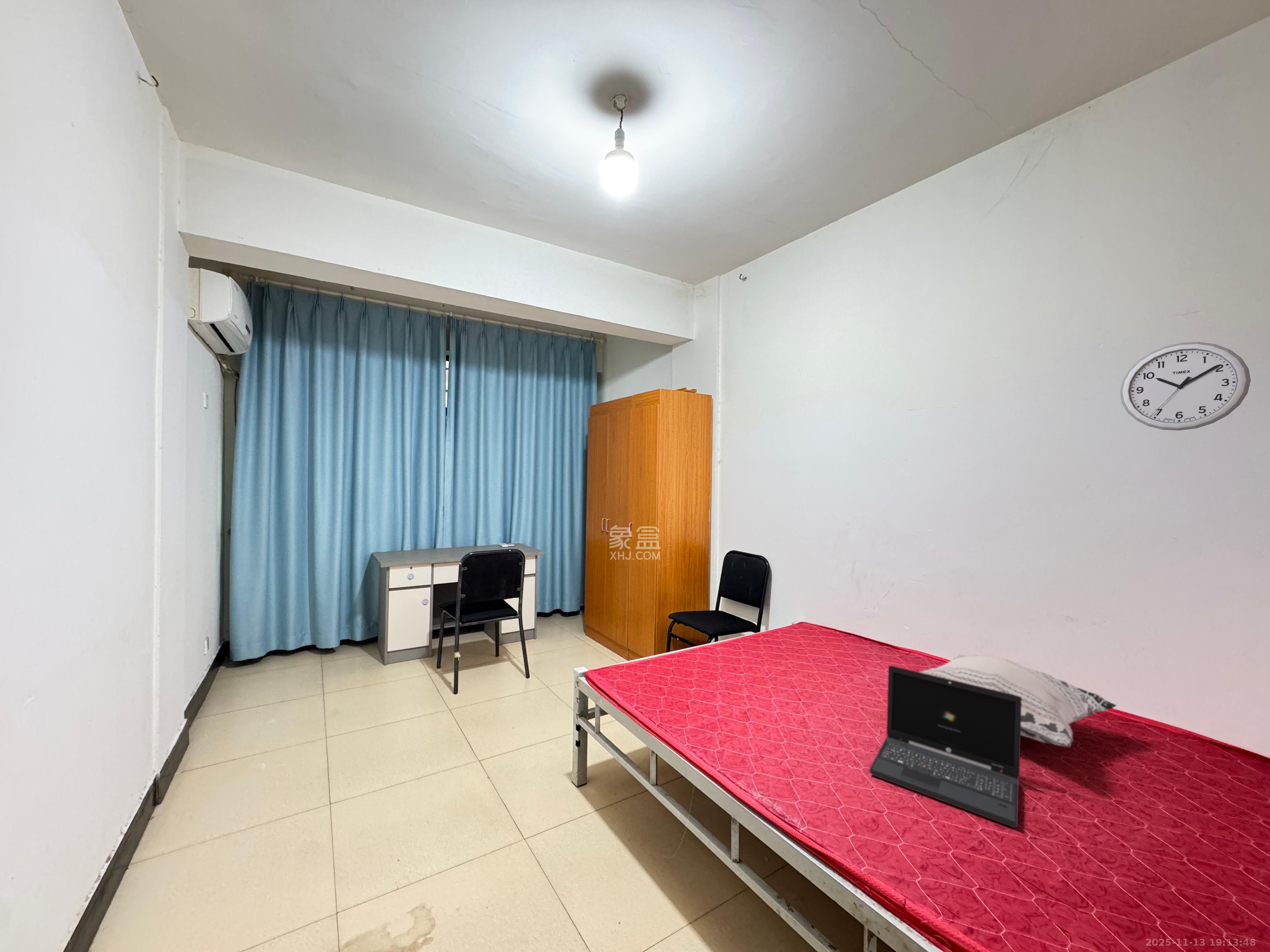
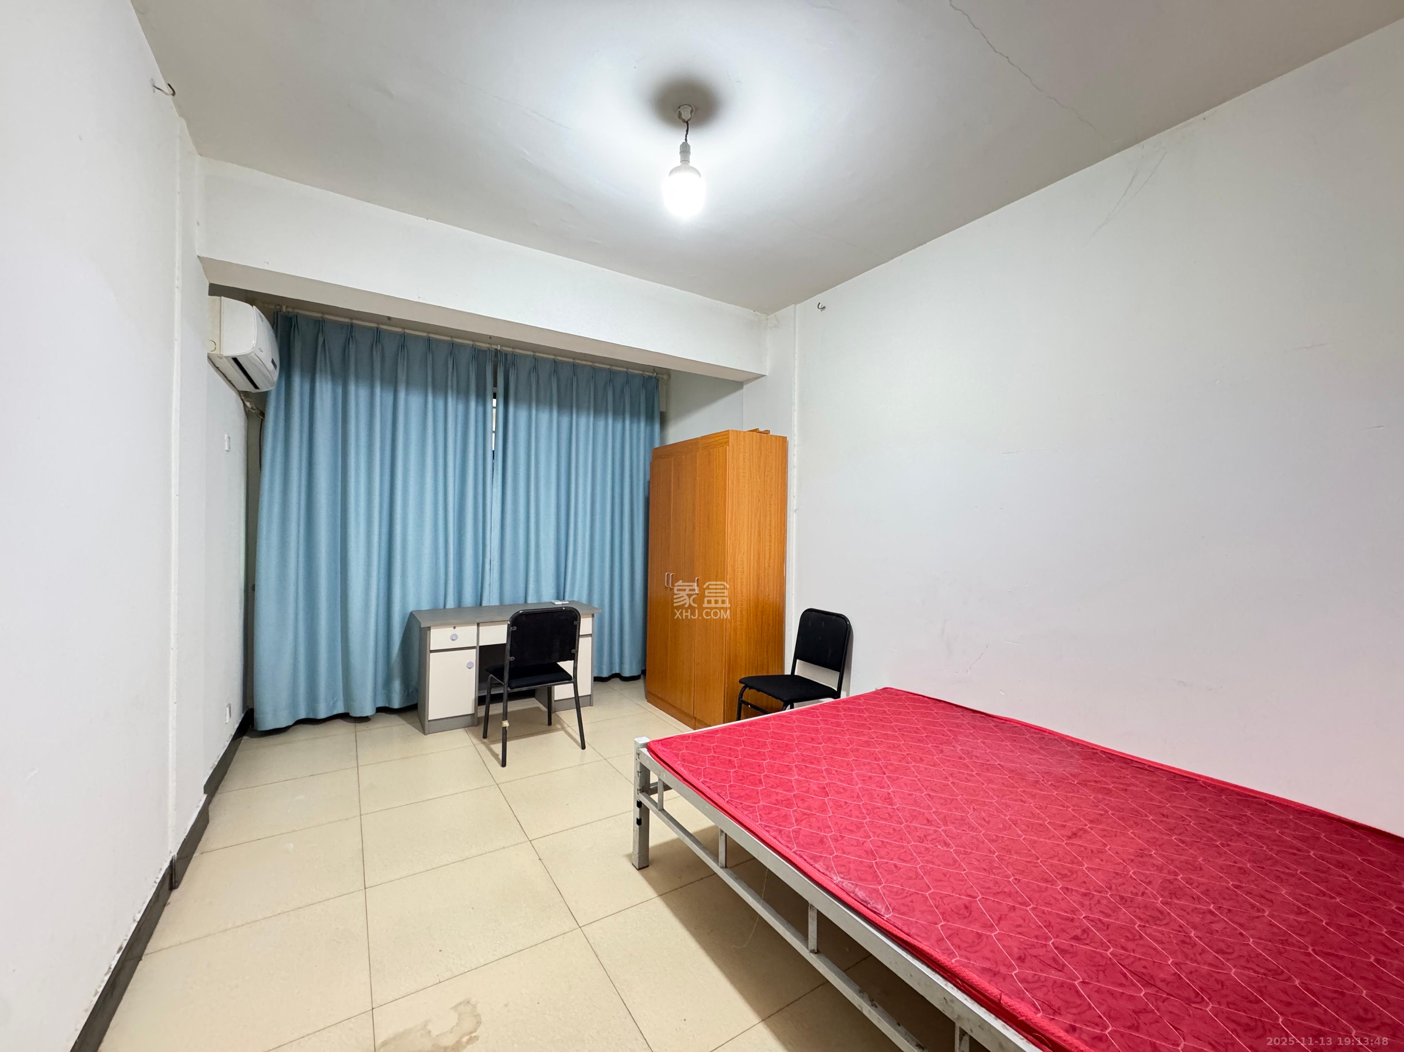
- wall clock [1120,342,1251,431]
- decorative pillow [919,654,1117,747]
- laptop [869,665,1021,828]
